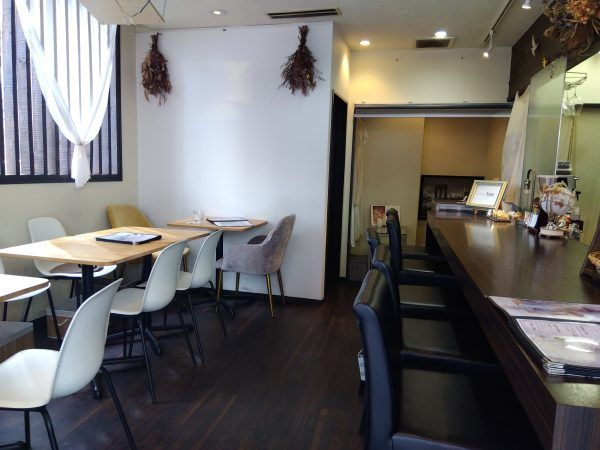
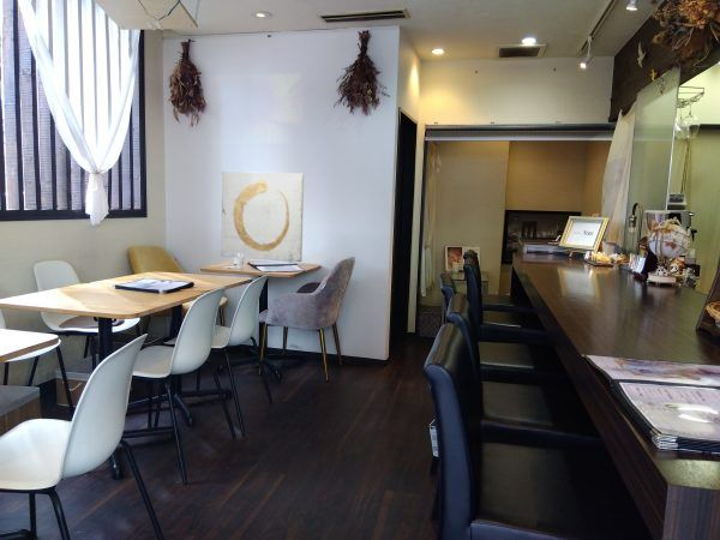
+ wall art [221,170,305,263]
